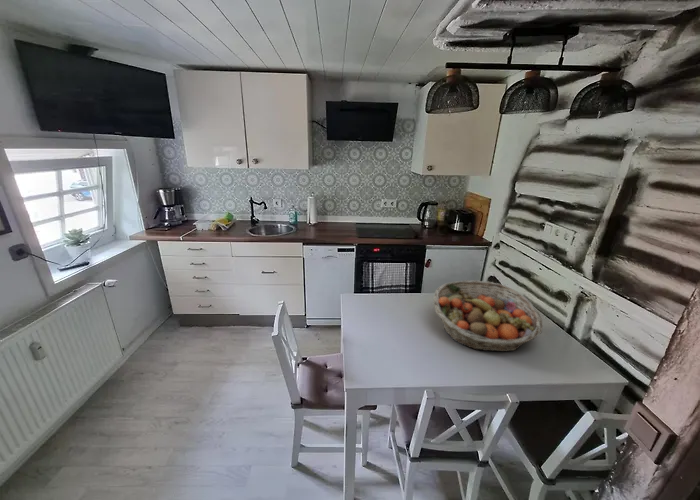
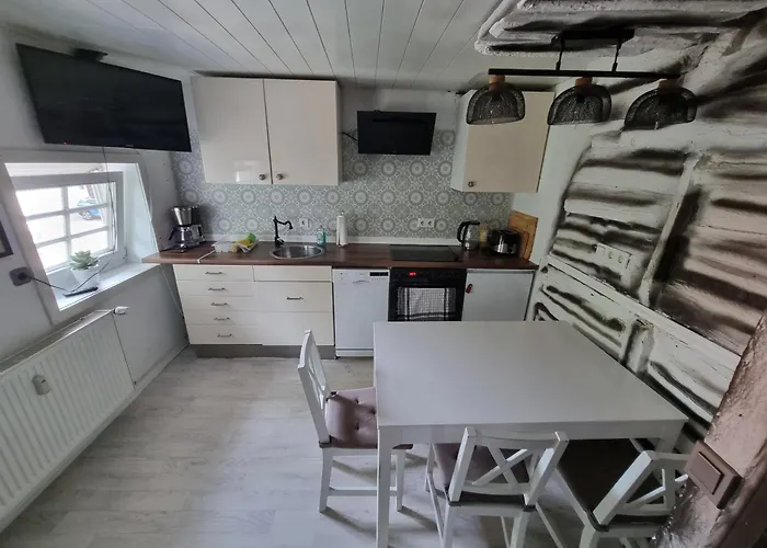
- fruit basket [433,279,544,352]
